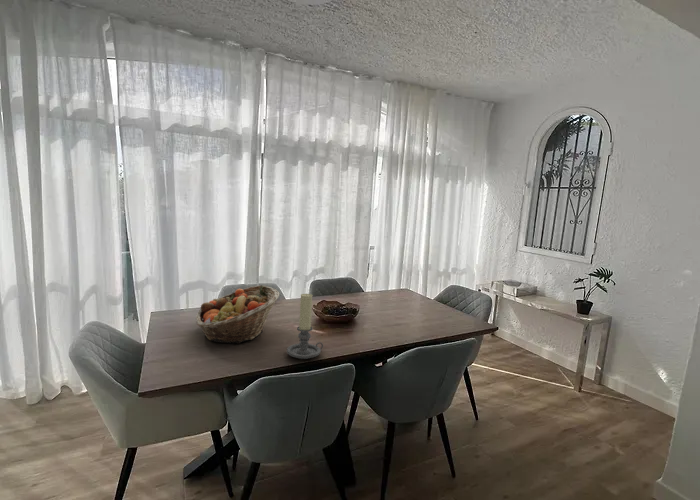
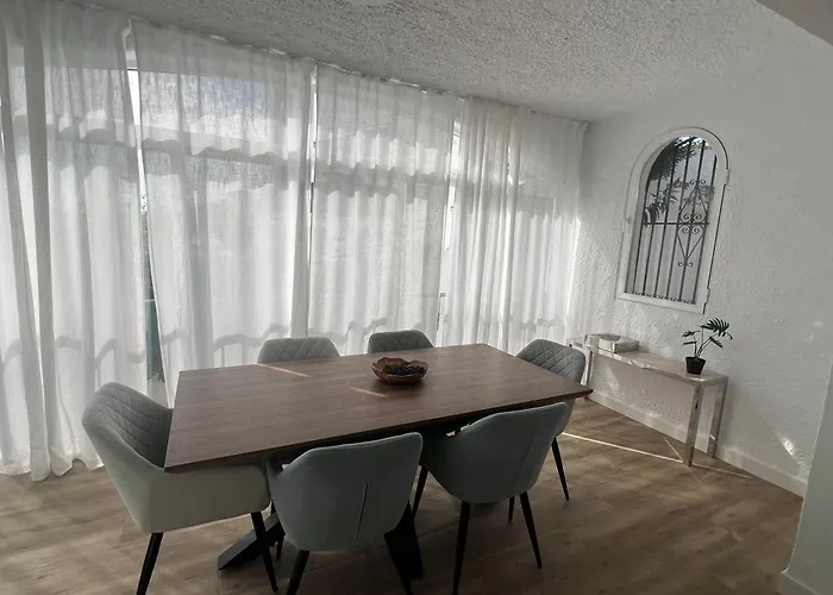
- fruit basket [195,284,280,345]
- candle holder [286,292,324,360]
